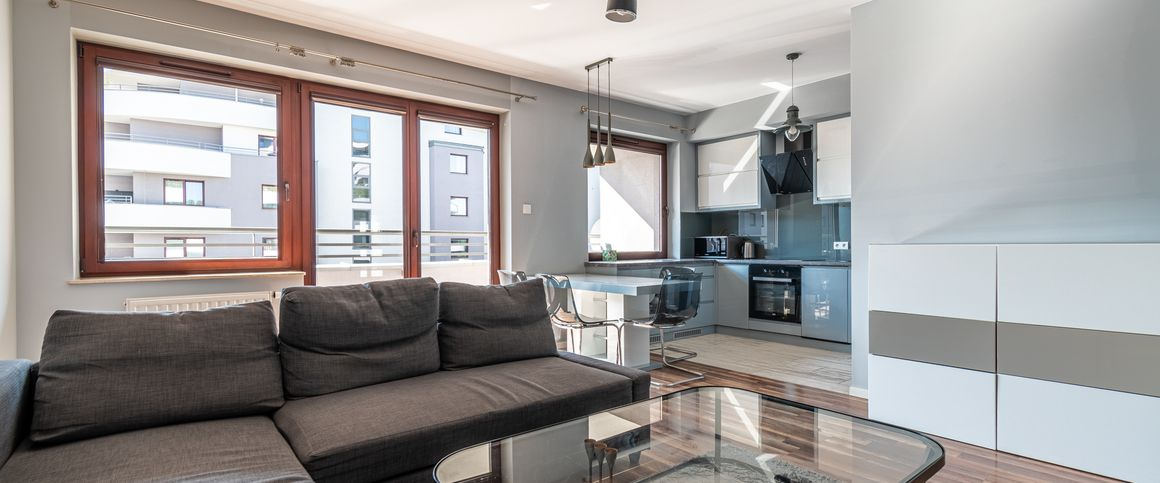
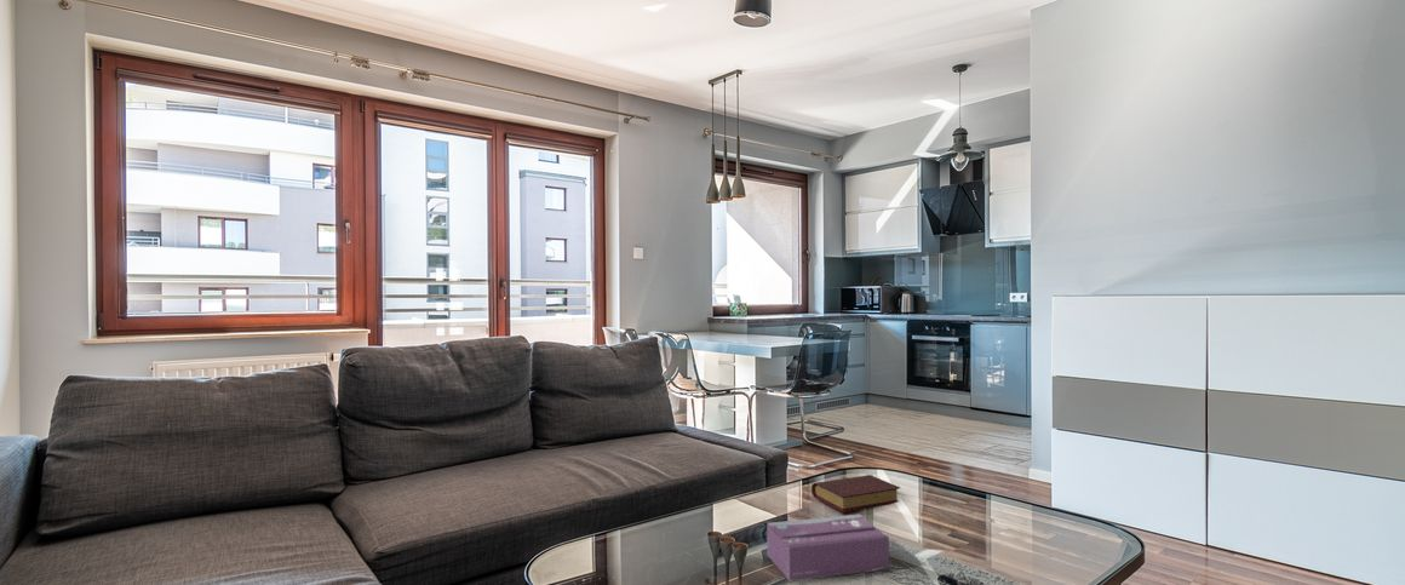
+ book [810,474,902,514]
+ tissue box [765,514,890,581]
